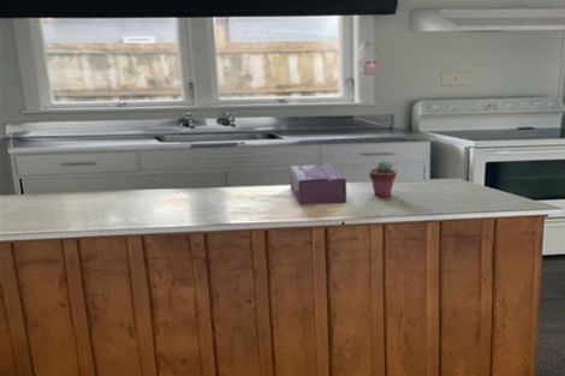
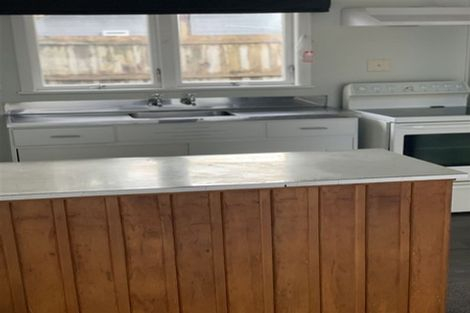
- potted succulent [368,160,398,198]
- tissue box [289,163,347,207]
